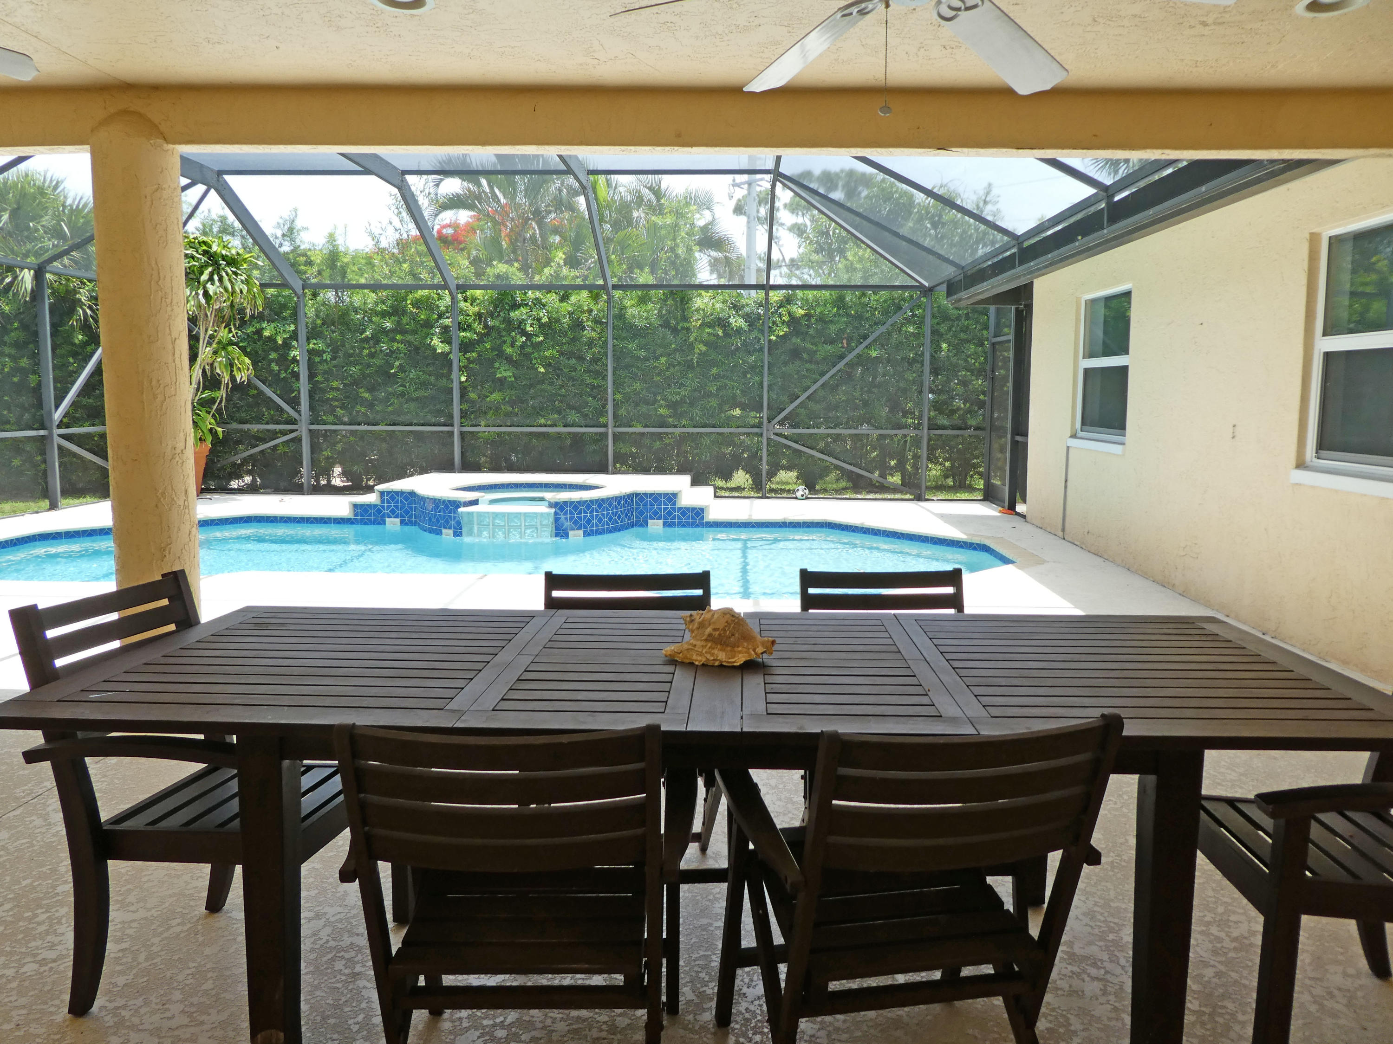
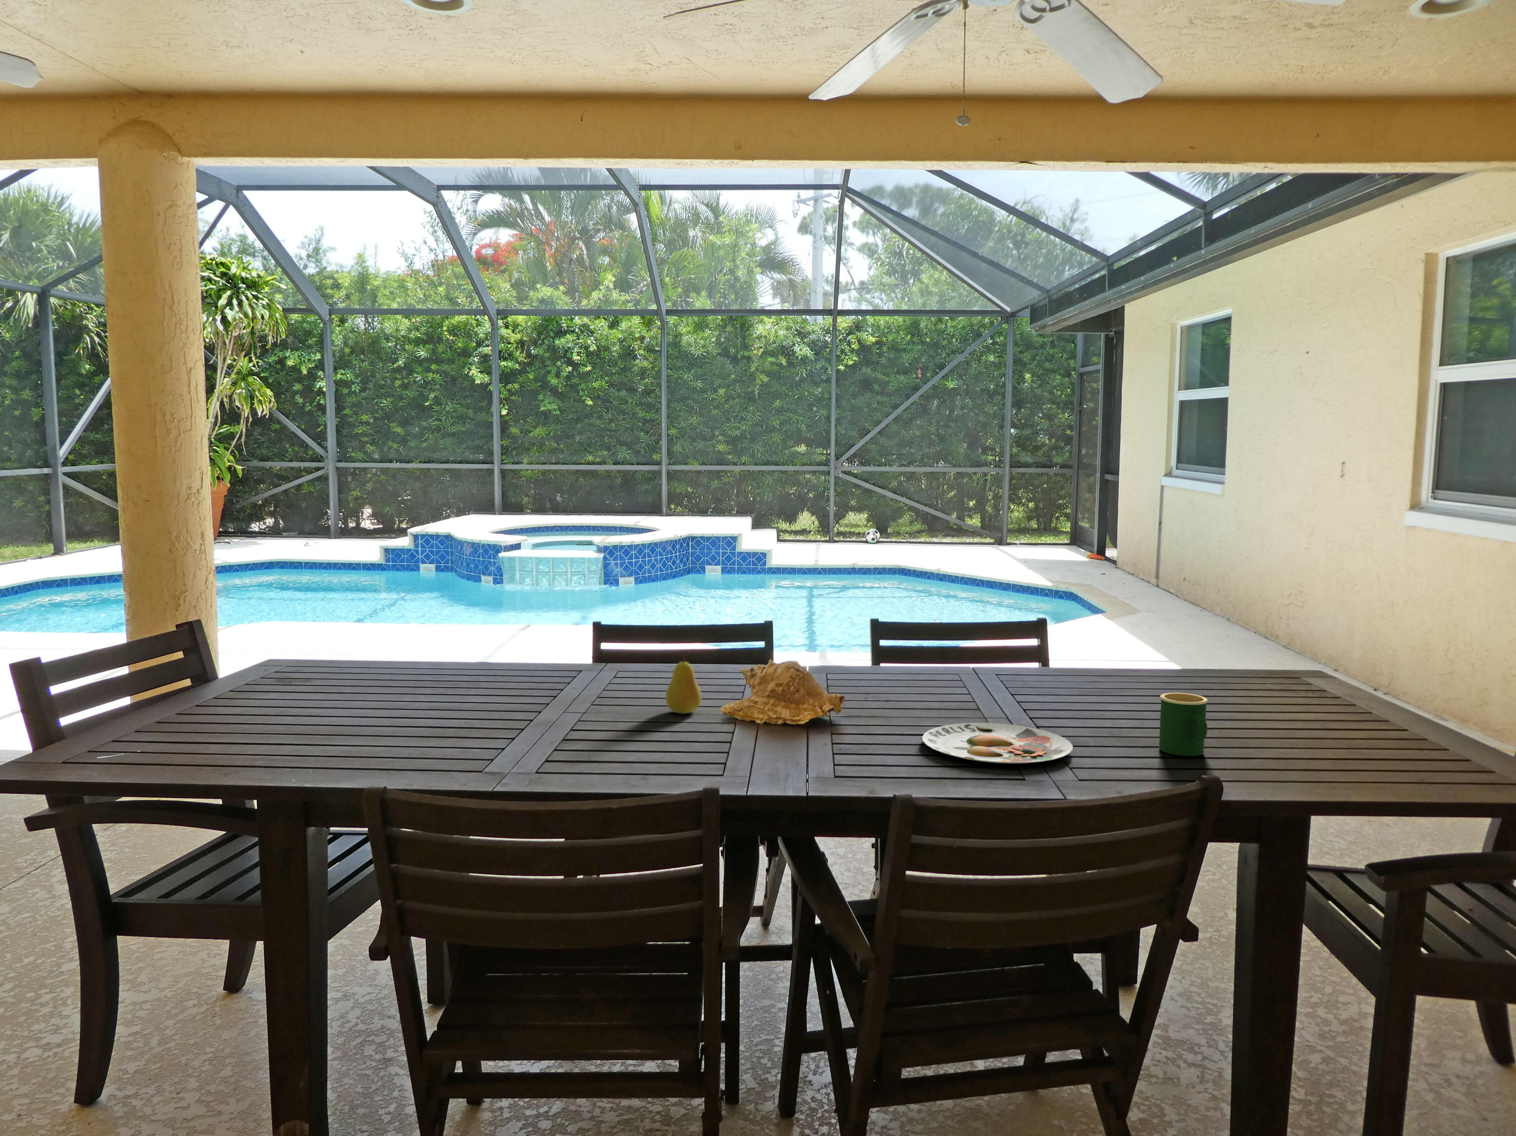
+ plate [922,722,1073,764]
+ fruit [665,654,702,714]
+ mug [1158,692,1208,757]
